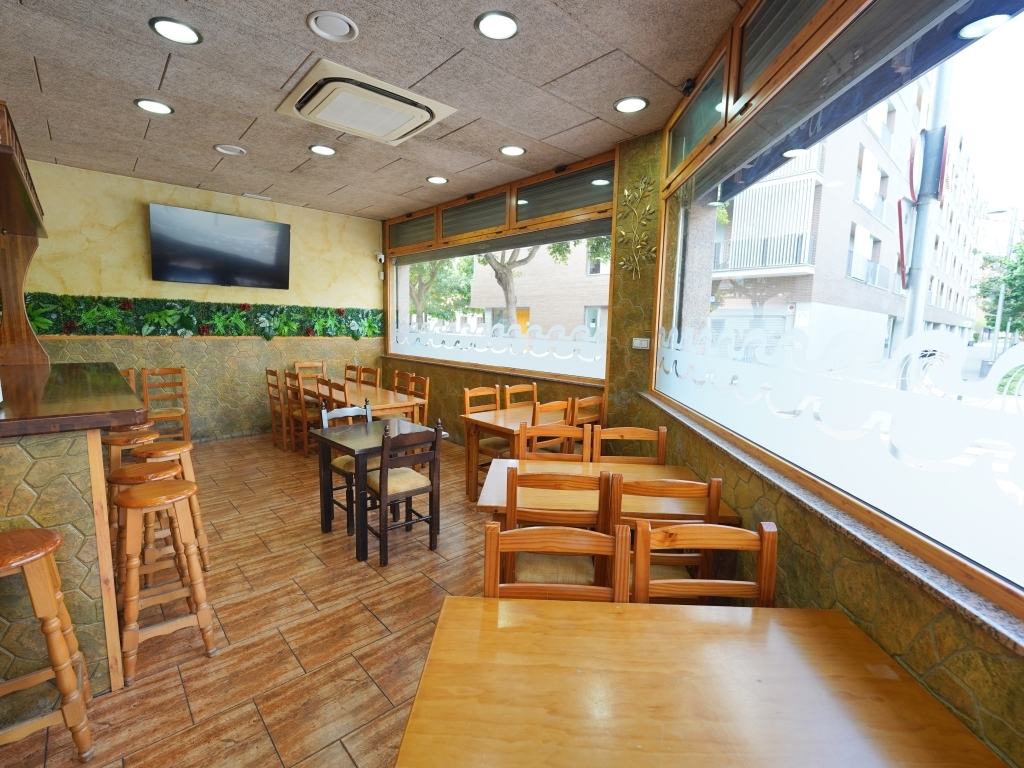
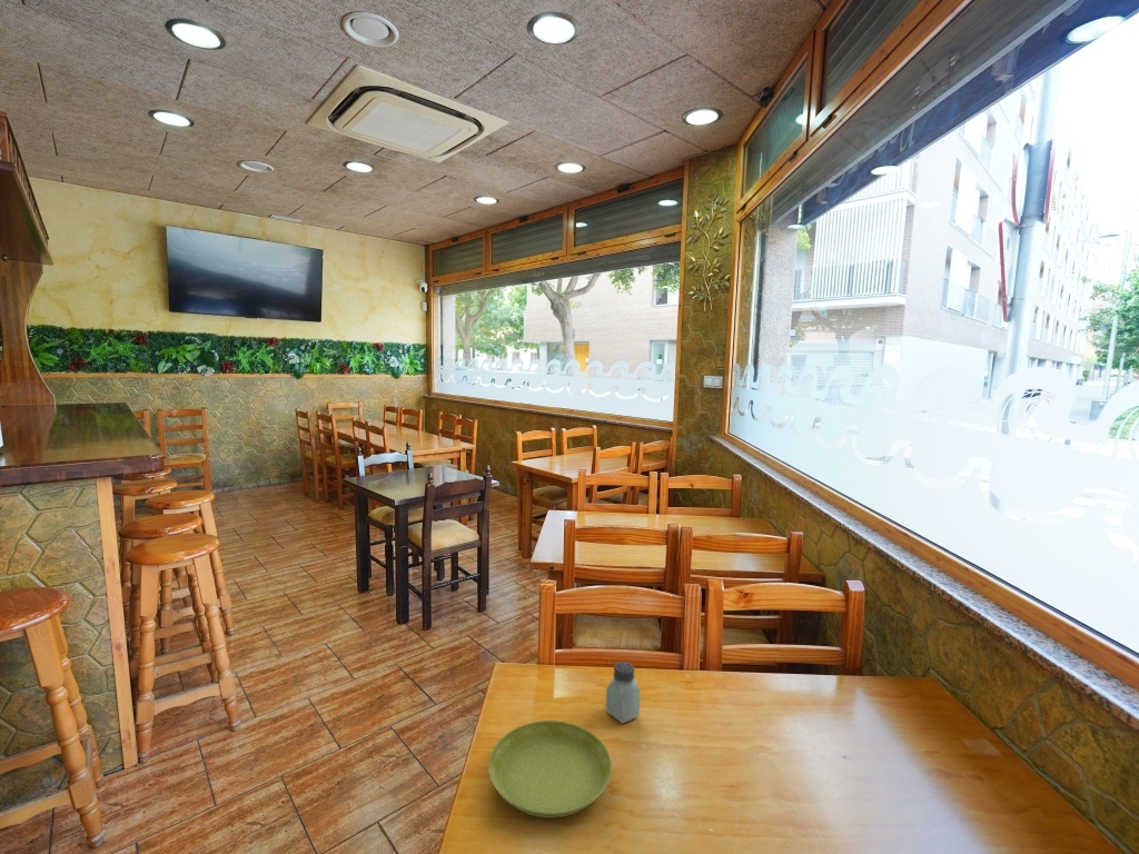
+ saucer [487,719,613,820]
+ saltshaker [605,661,641,724]
